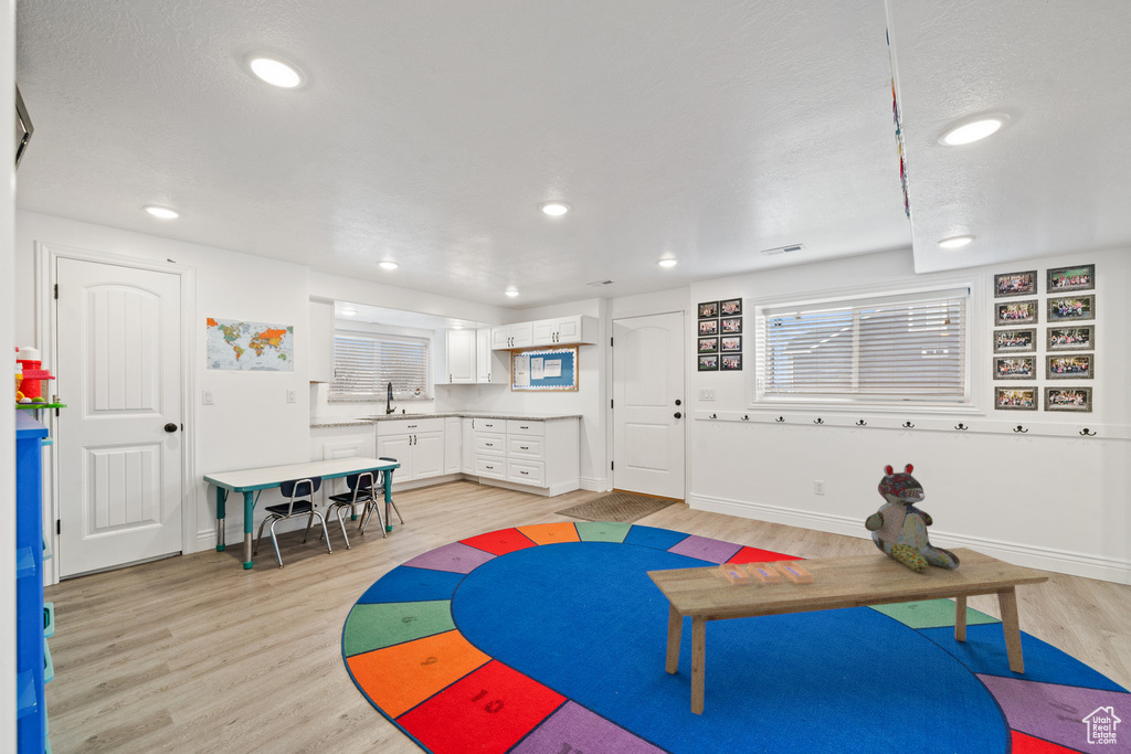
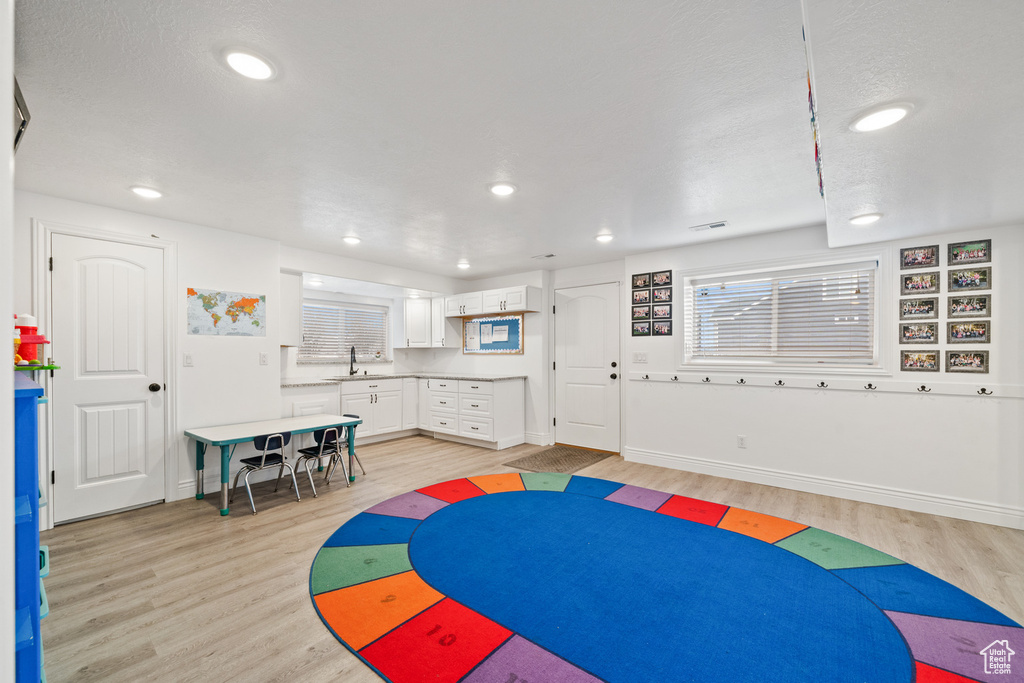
- organizer tray [719,560,814,585]
- stuffed bear [864,463,960,573]
- bench [646,546,1049,716]
